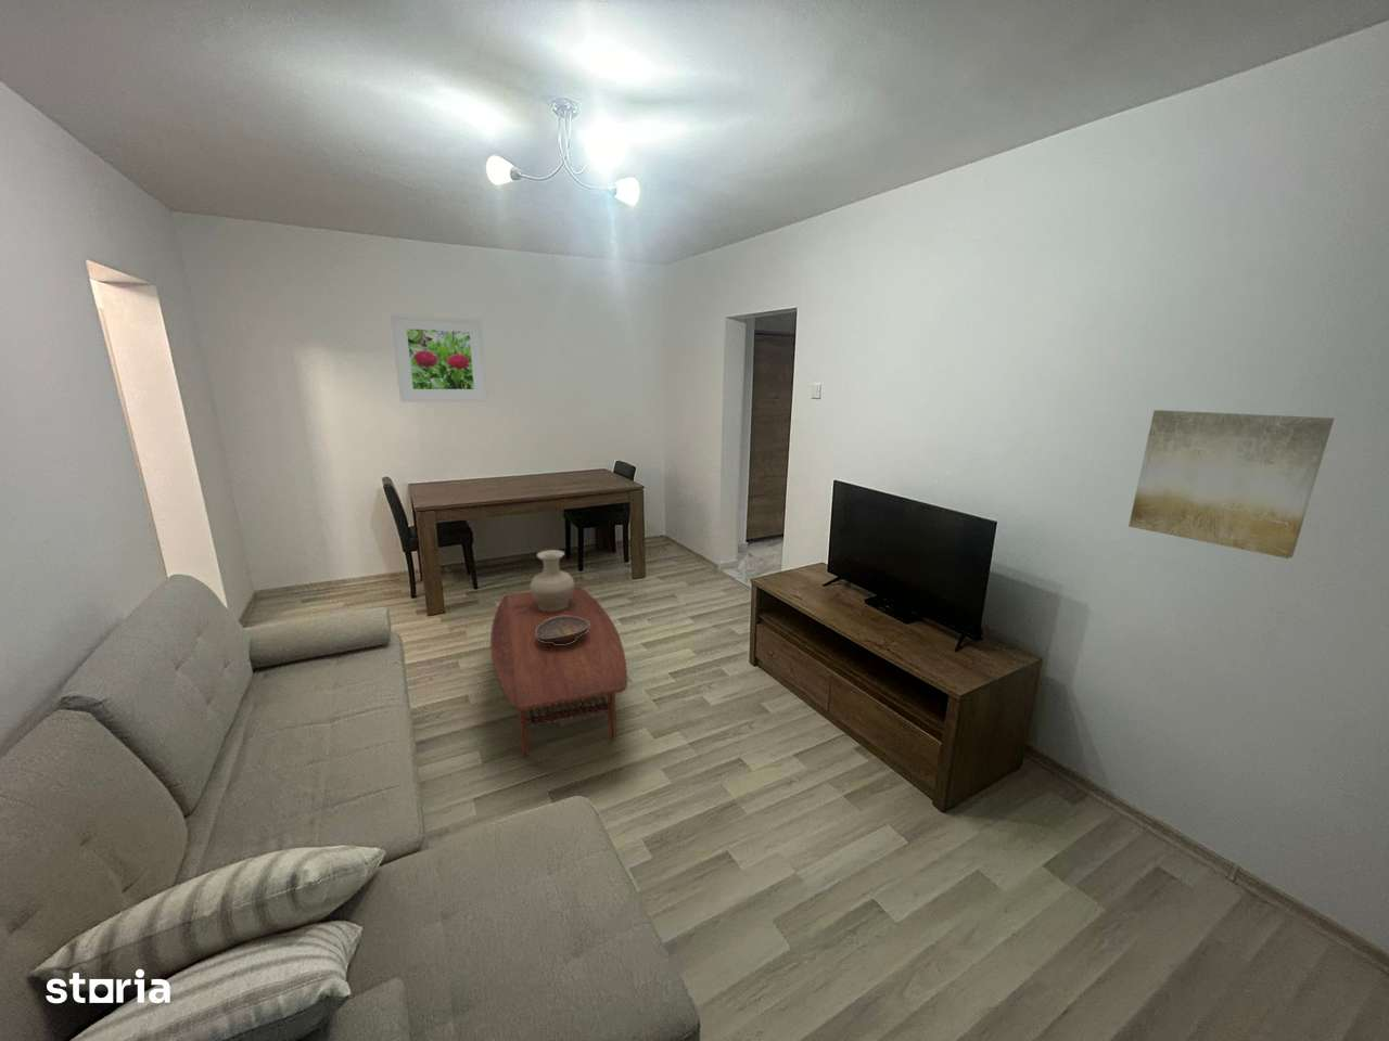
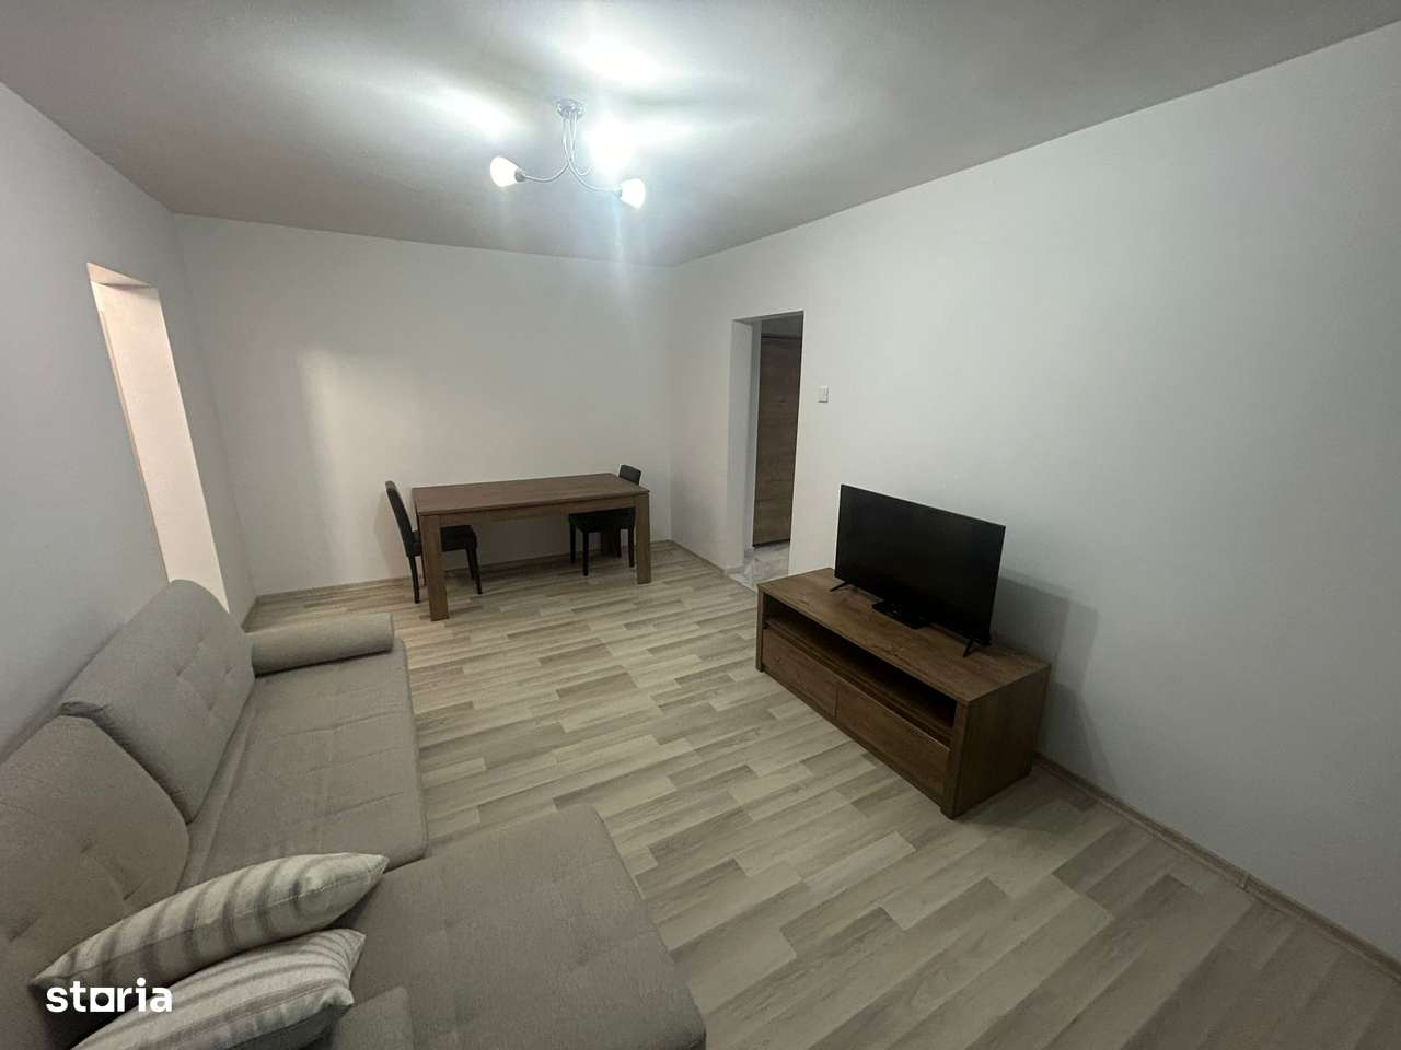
- wall art [1128,409,1334,560]
- coffee table [489,585,628,760]
- decorative bowl [536,616,590,644]
- vase [528,549,575,611]
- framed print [389,314,488,403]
